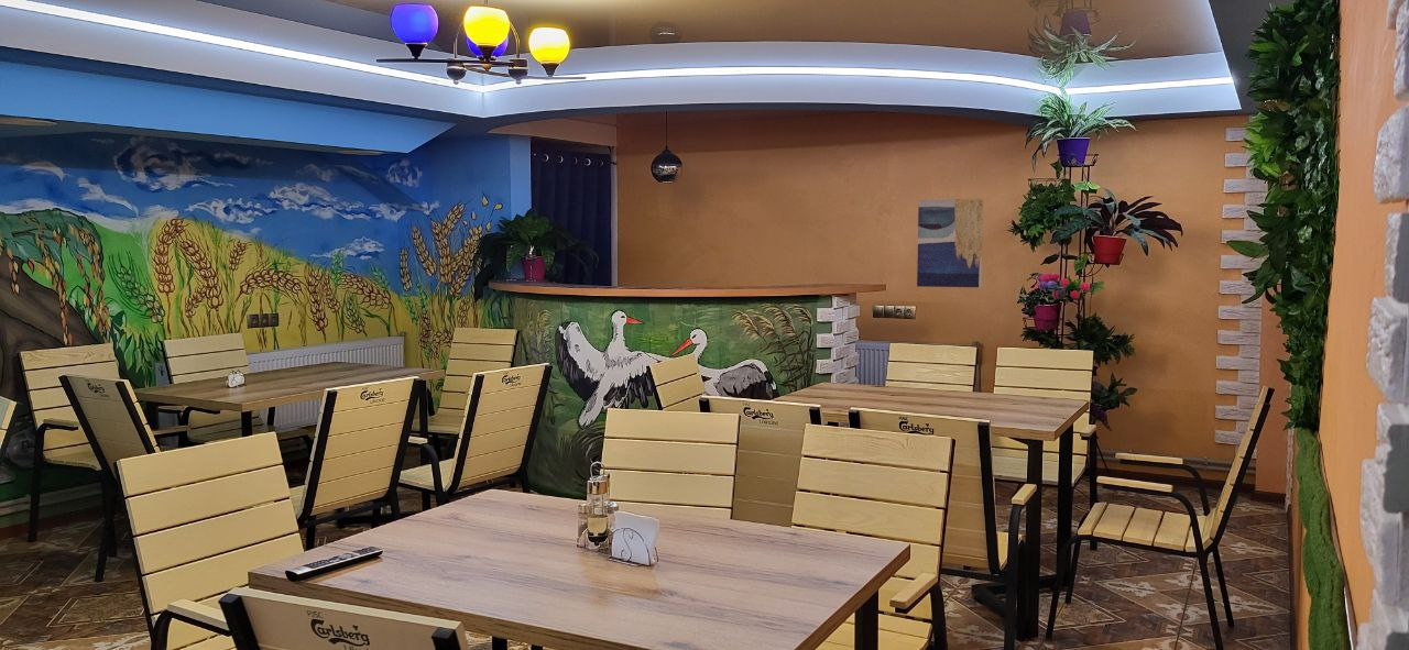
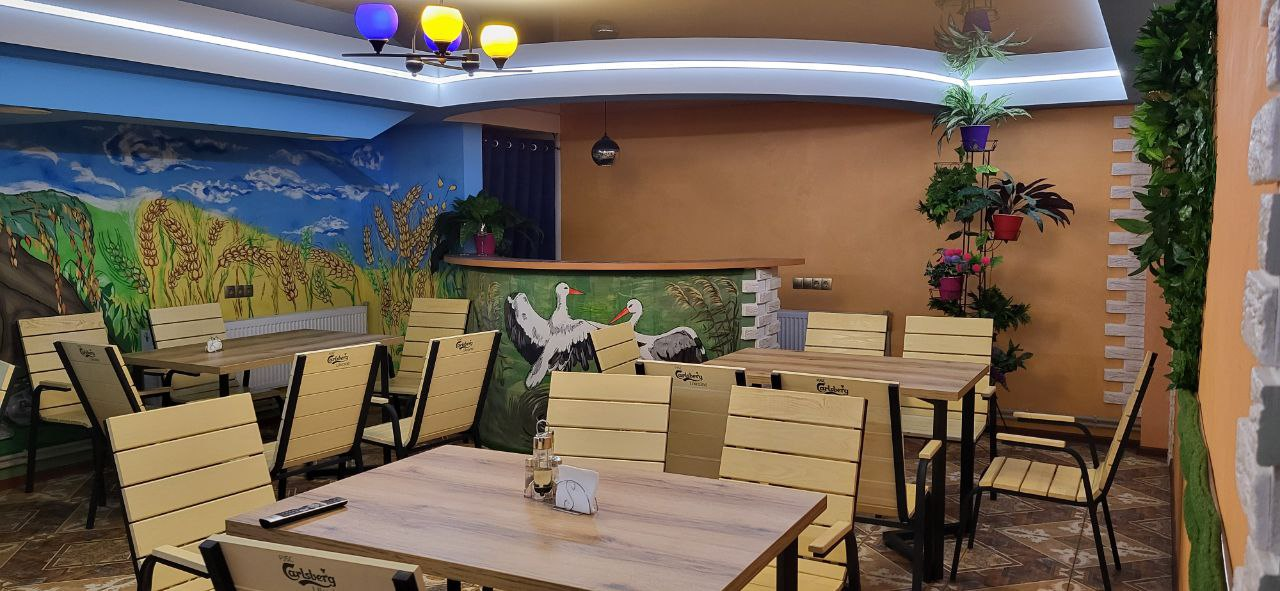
- wall art [916,197,984,288]
